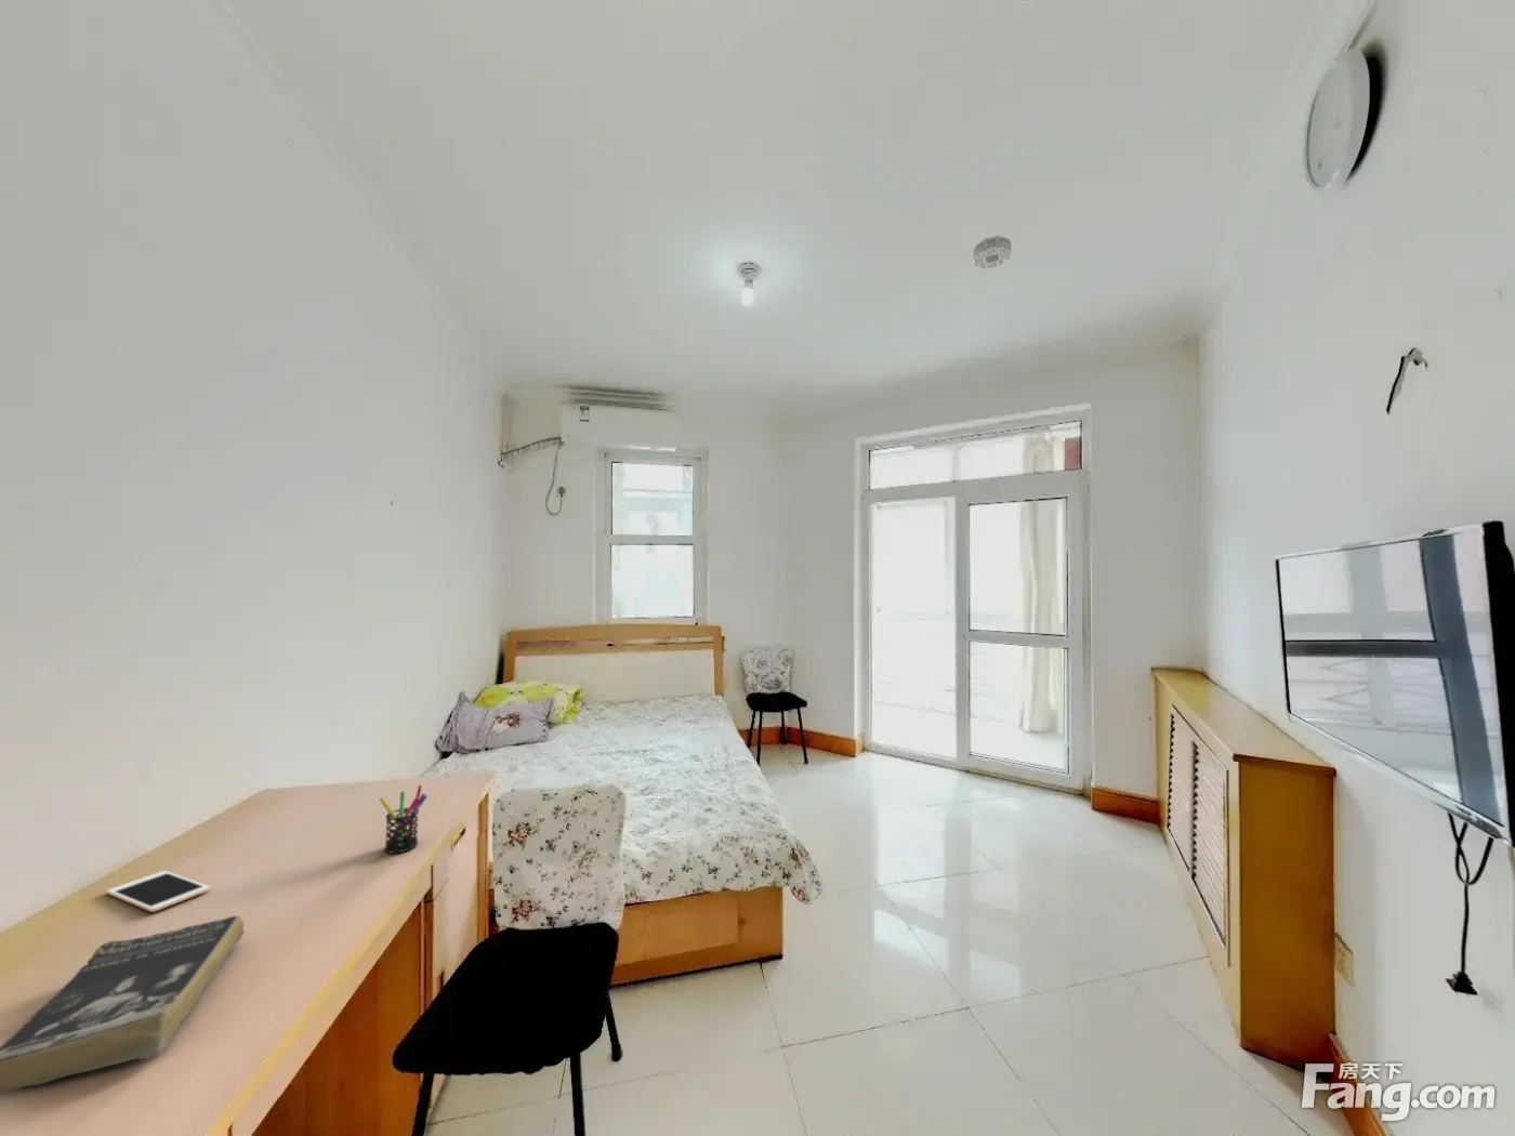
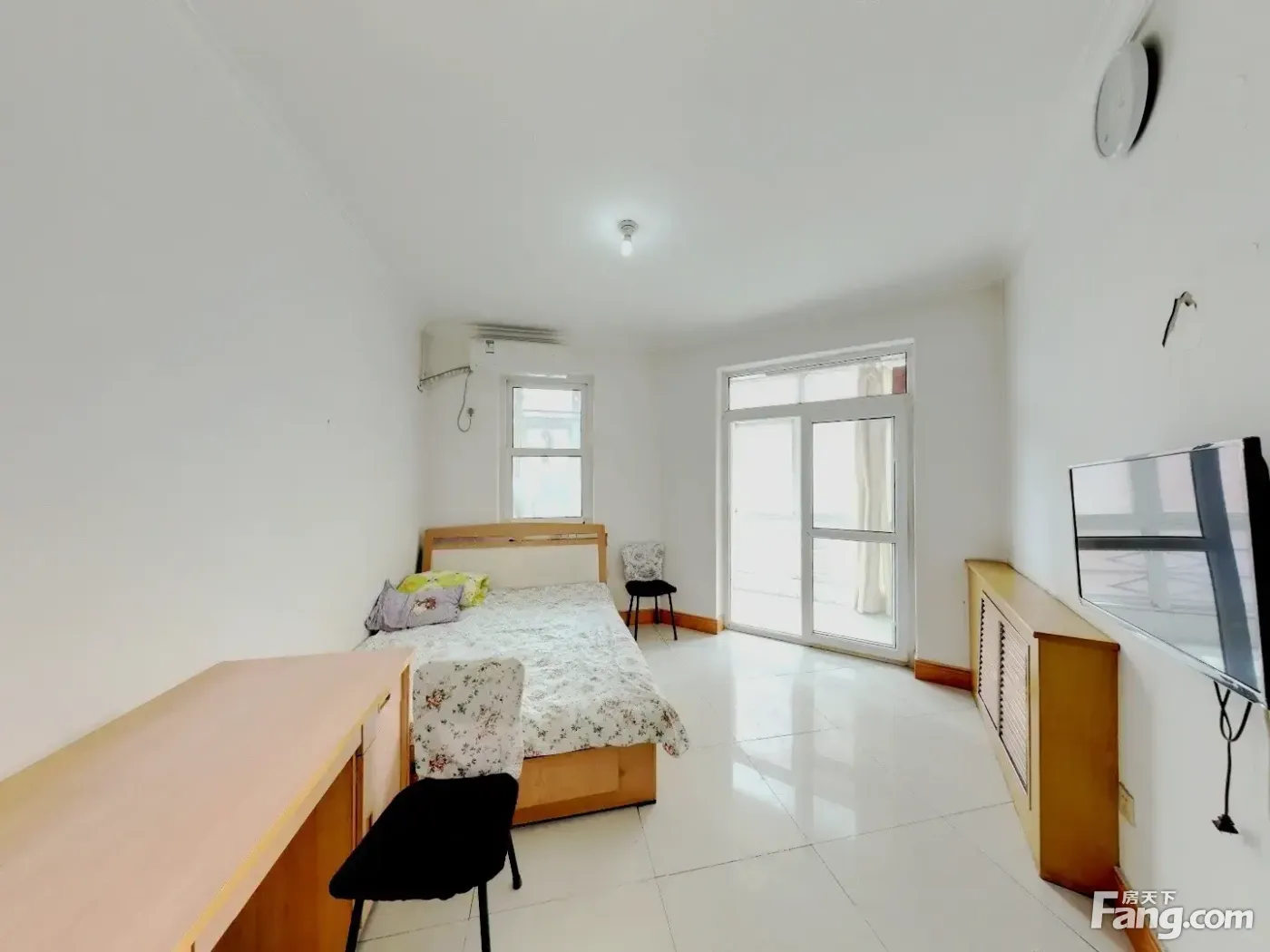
- smoke detector [972,234,1012,271]
- book [0,914,246,1095]
- pen holder [378,784,428,853]
- cell phone [105,870,211,913]
